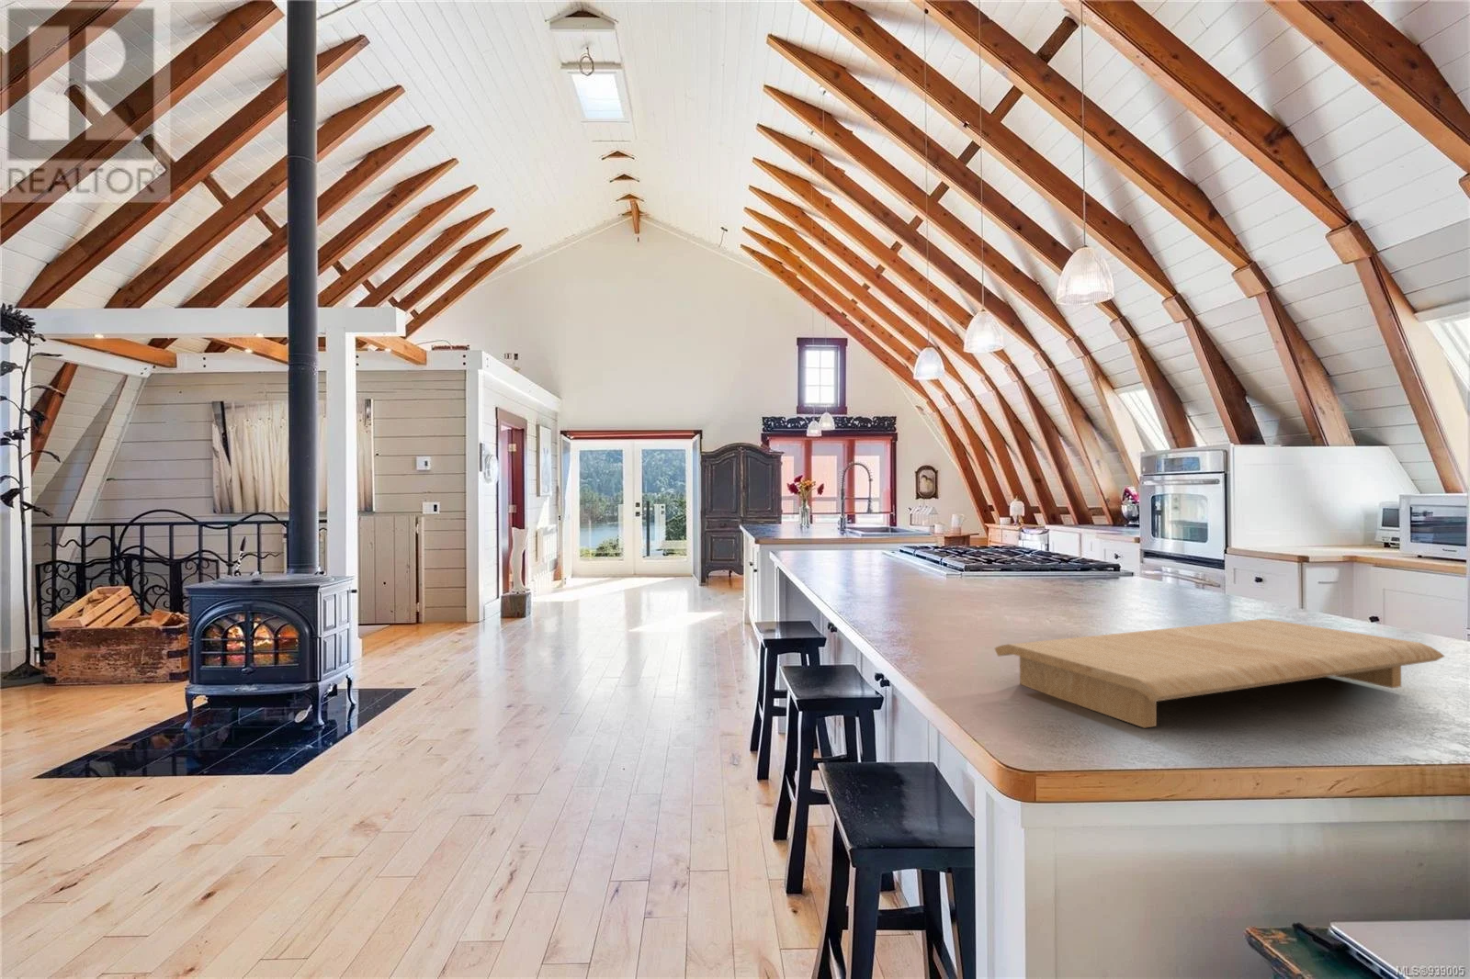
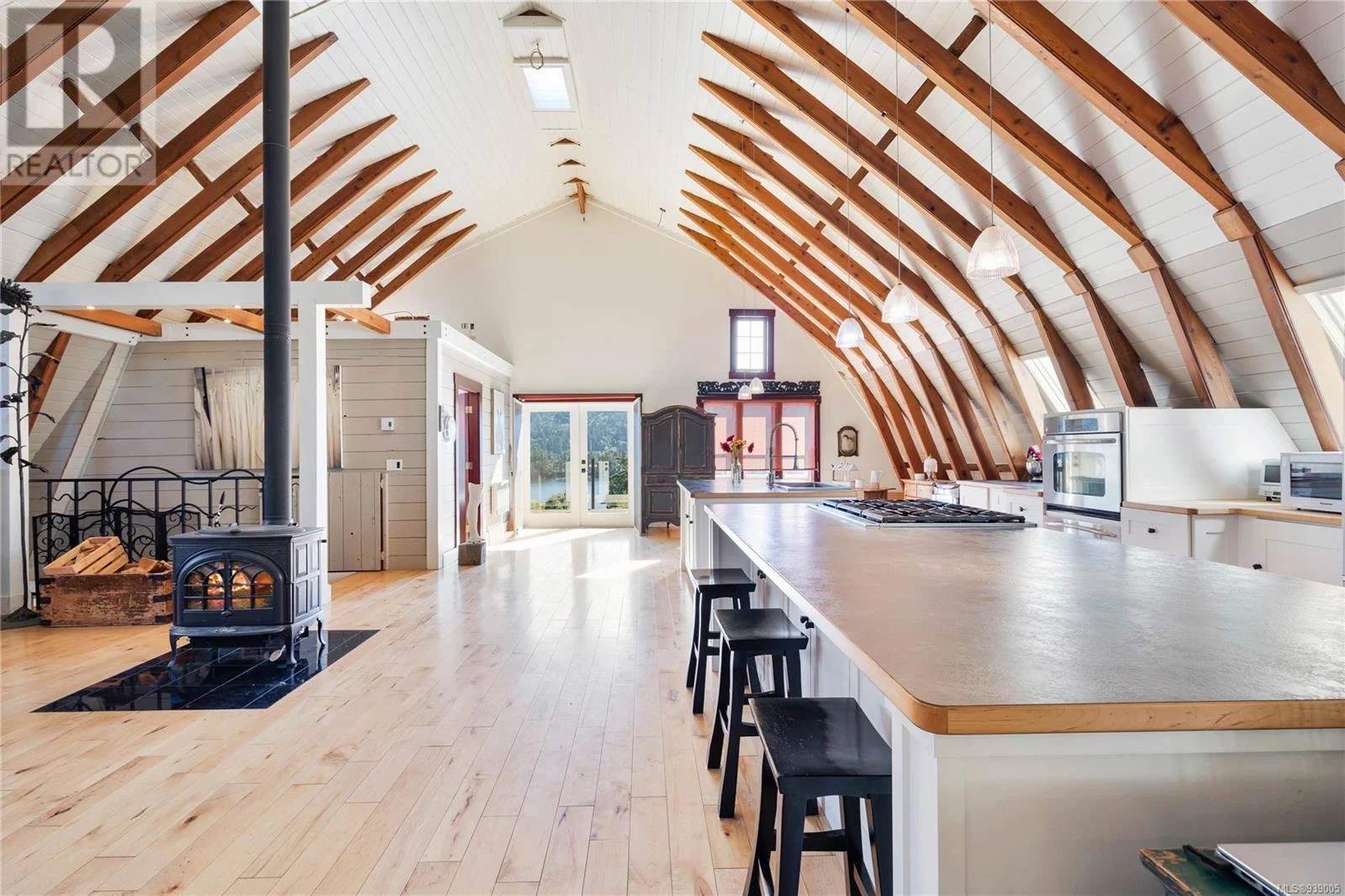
- cutting board [993,618,1446,729]
